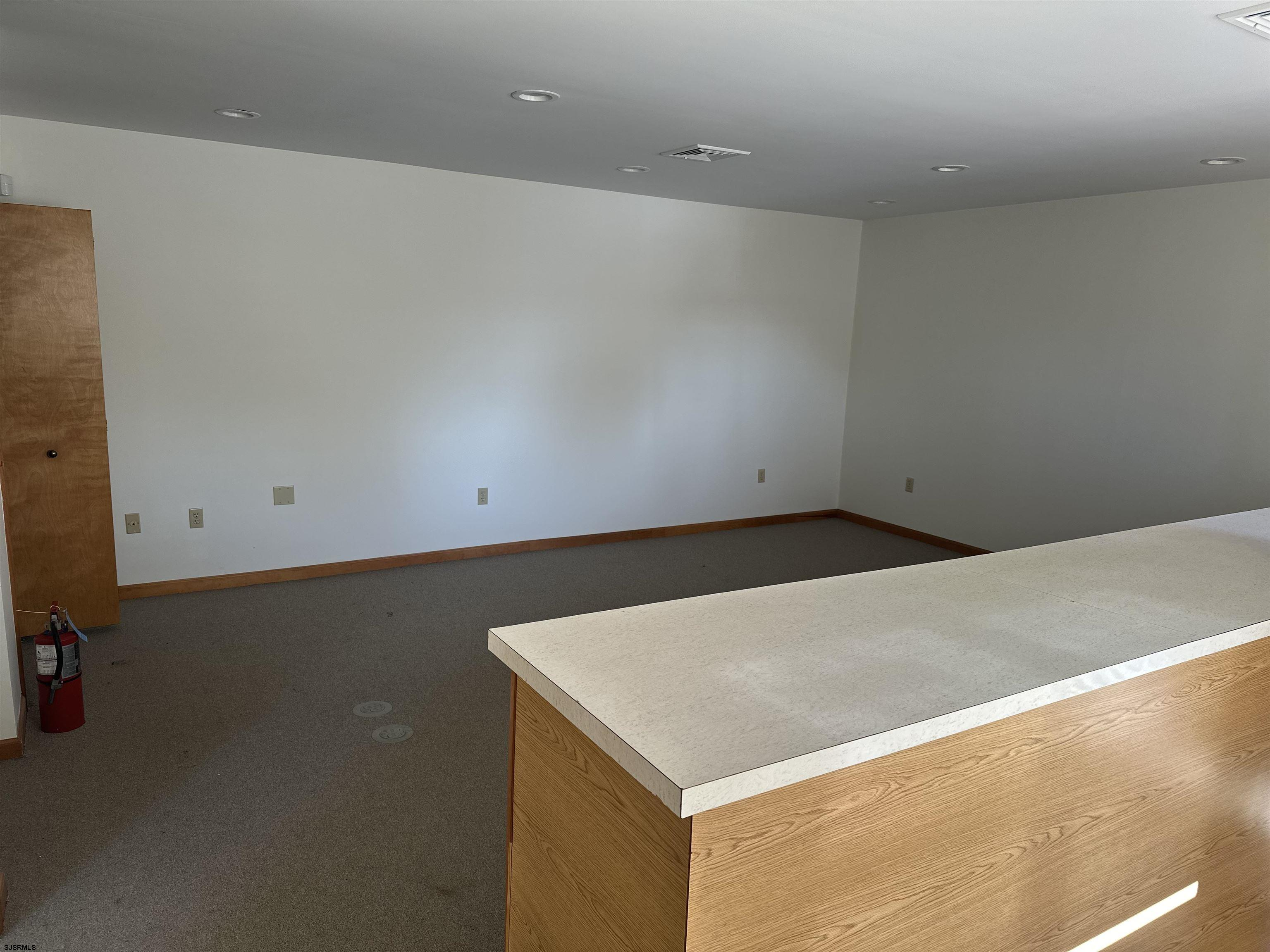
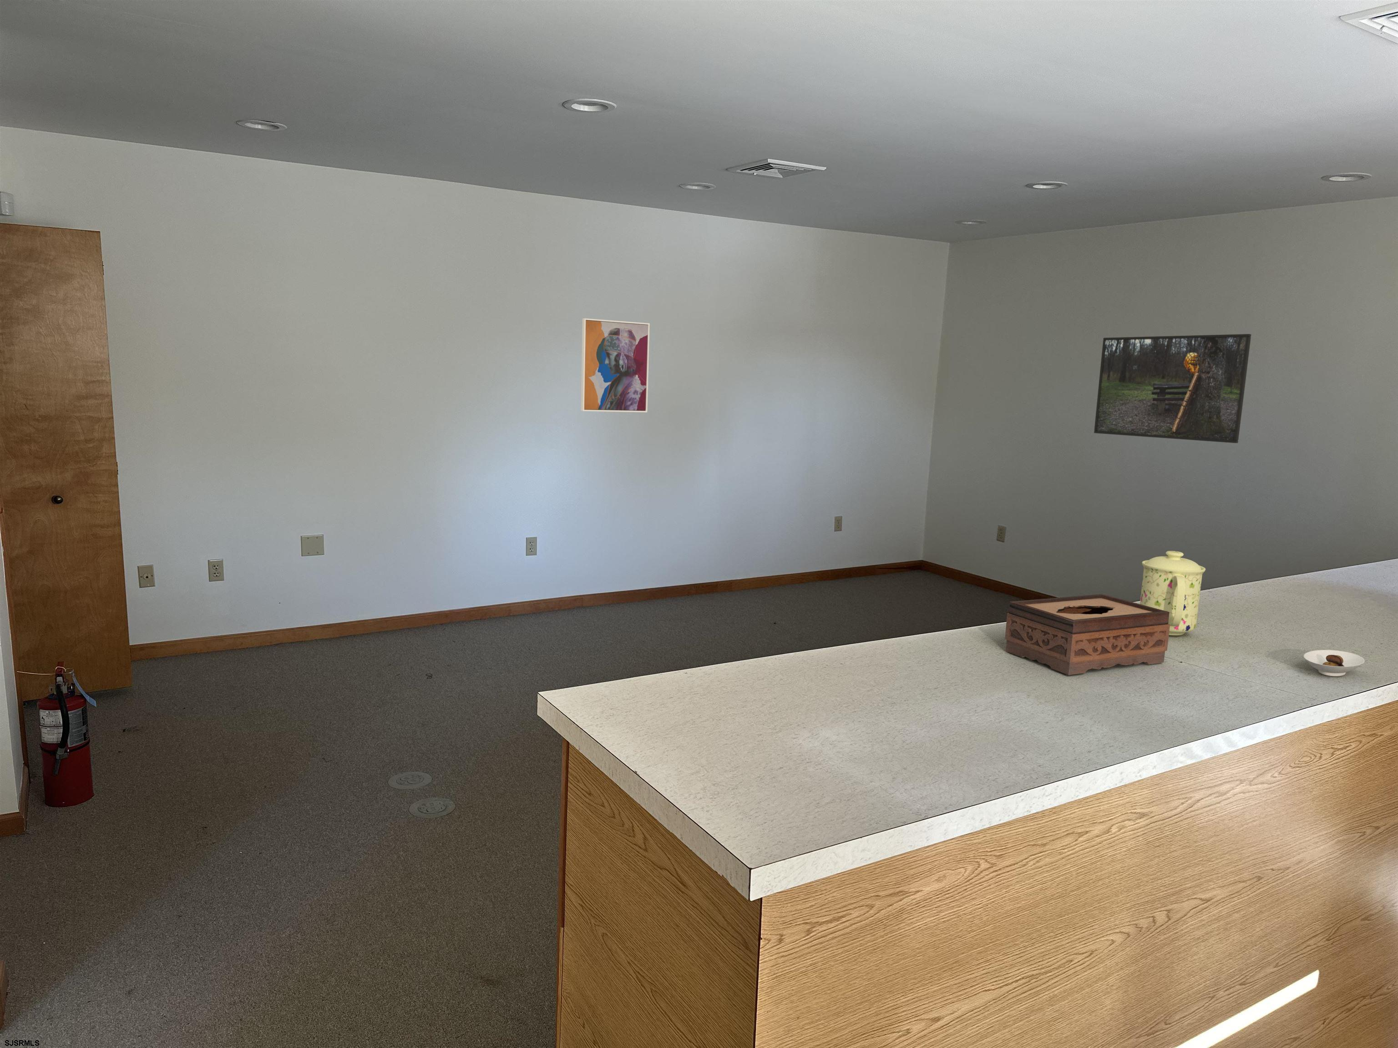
+ tissue box [1004,593,1170,676]
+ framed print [1093,334,1252,444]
+ wall art [581,318,651,413]
+ saucer [1303,649,1365,677]
+ mug [1139,550,1206,636]
